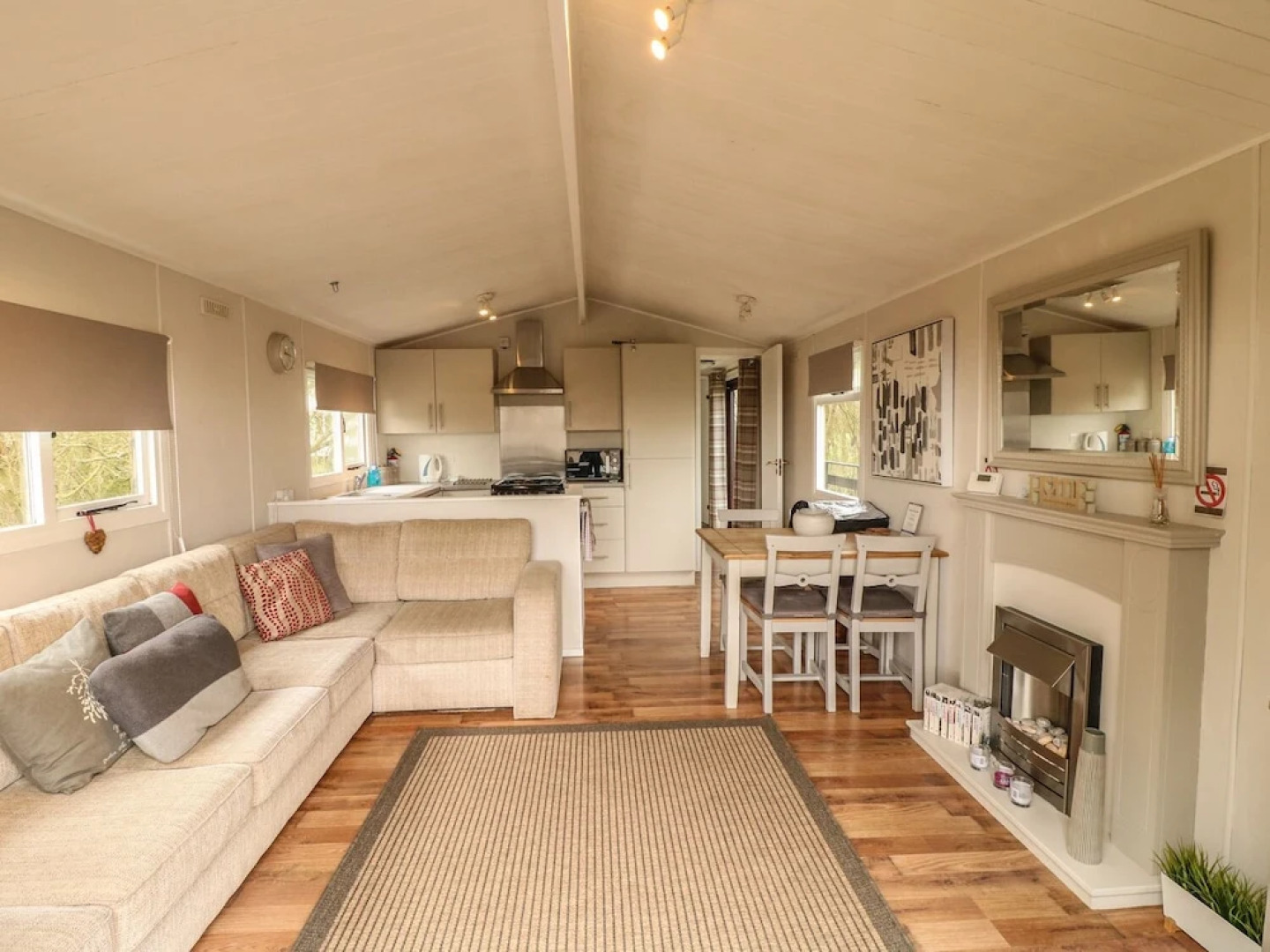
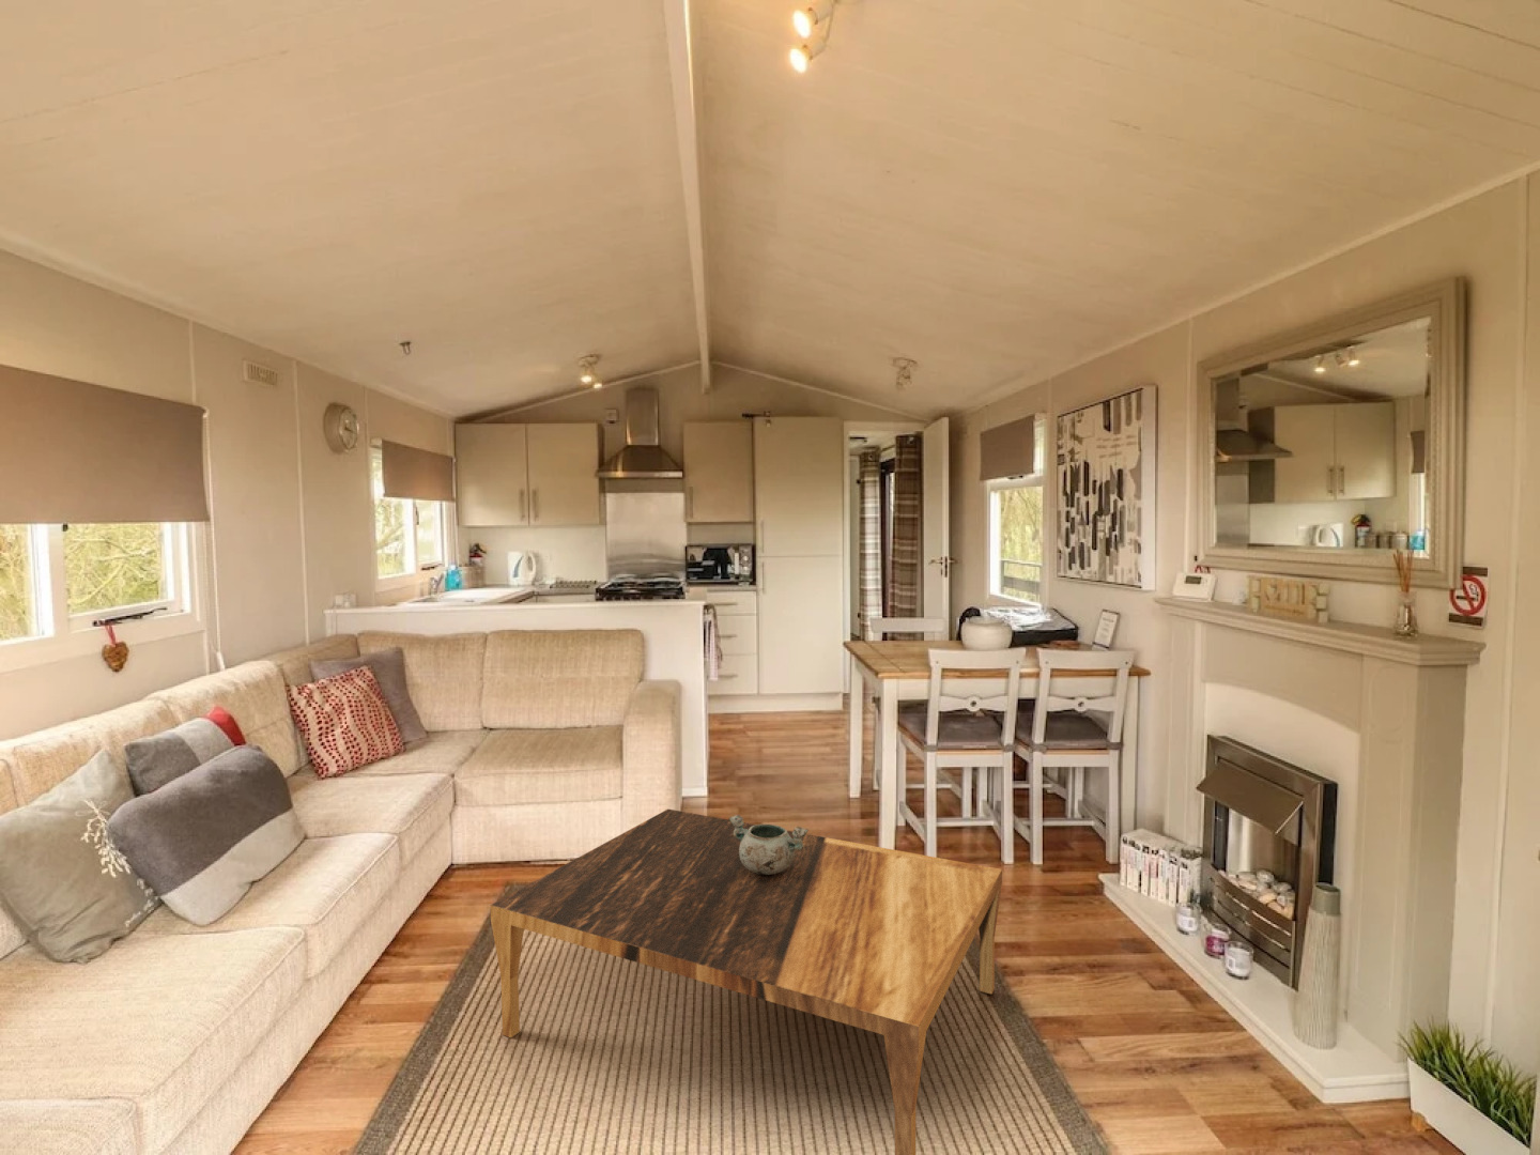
+ coffee table [489,808,1003,1155]
+ decorative bowl [729,815,810,875]
